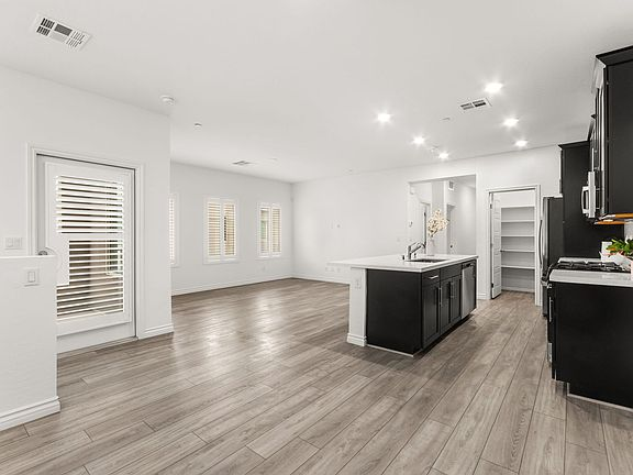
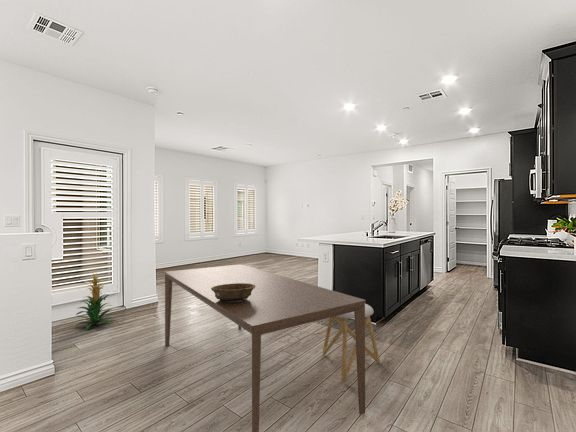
+ stool [322,303,381,383]
+ dining table [164,263,367,432]
+ decorative bowl [211,283,256,302]
+ indoor plant [74,273,116,330]
